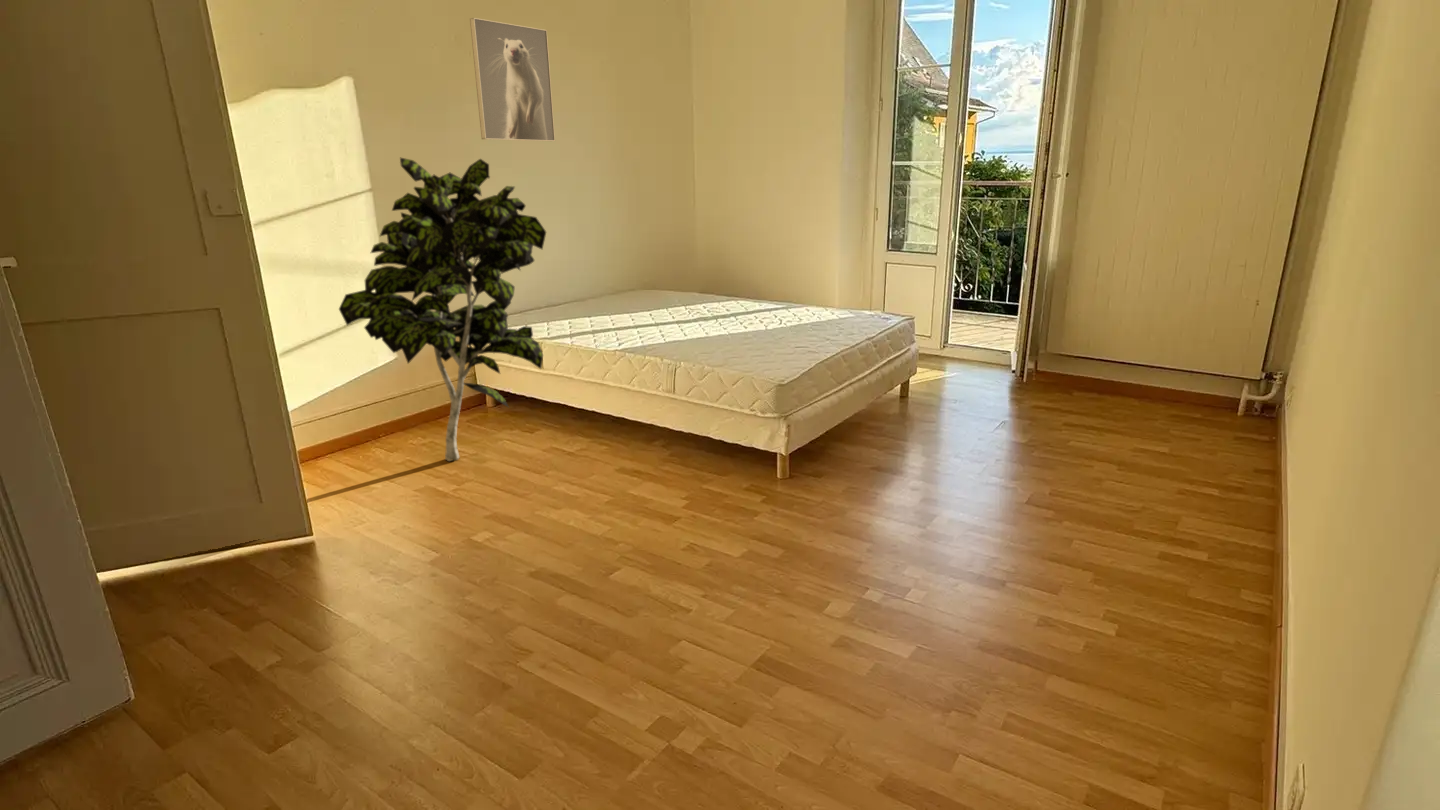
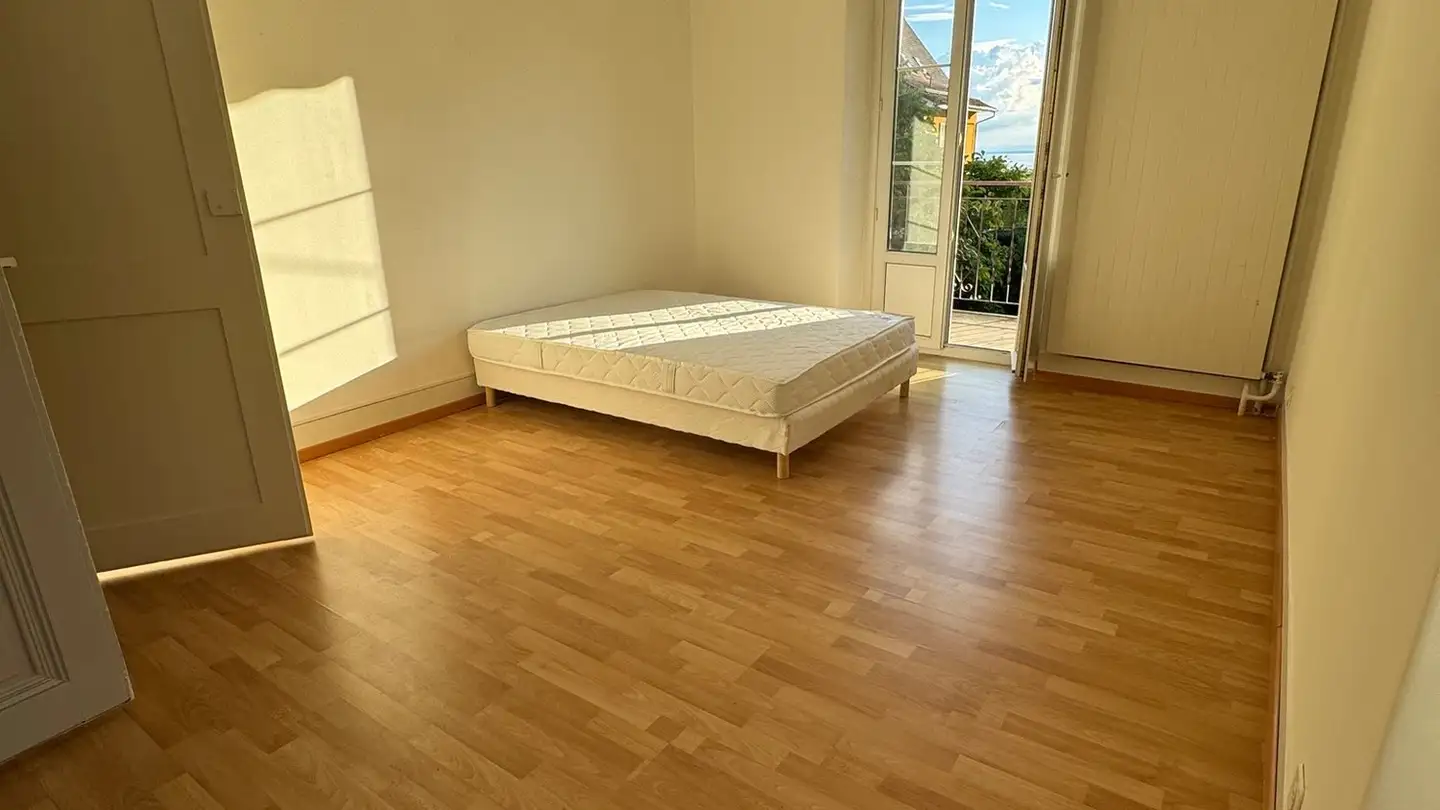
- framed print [469,17,556,142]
- indoor plant [338,157,547,462]
